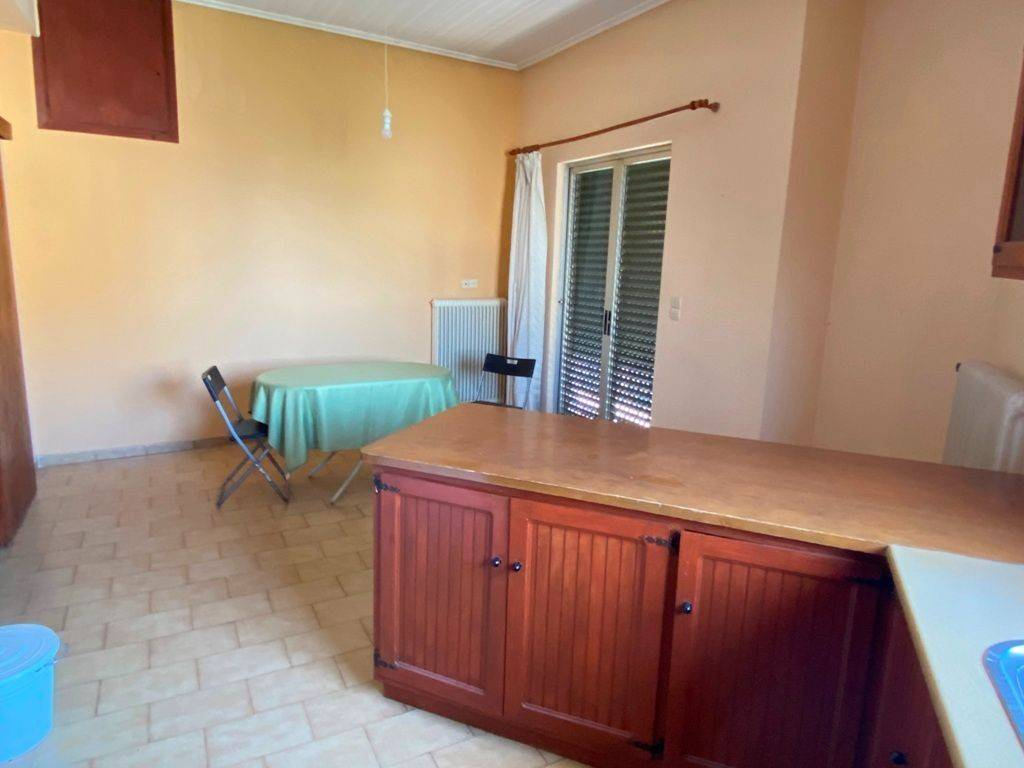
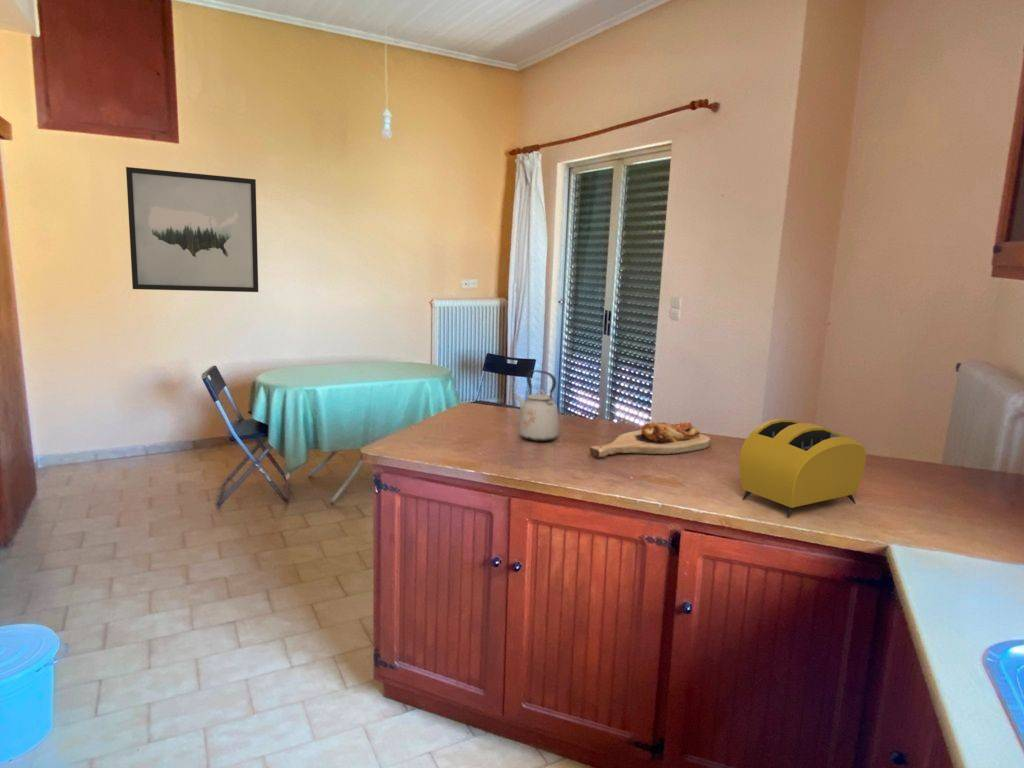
+ toaster [739,418,867,518]
+ cutting board [588,421,711,458]
+ wall art [125,166,259,293]
+ kettle [516,369,560,442]
